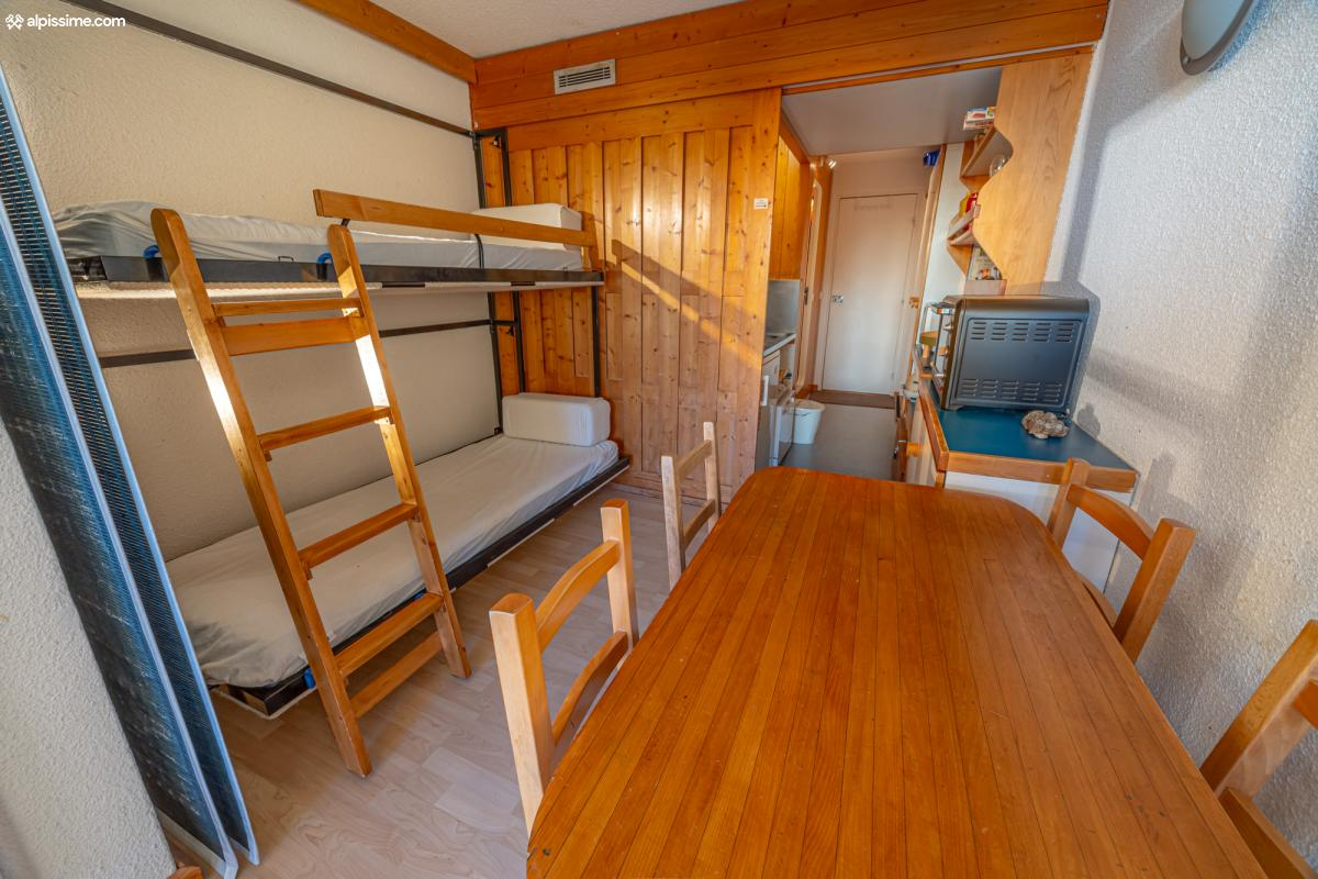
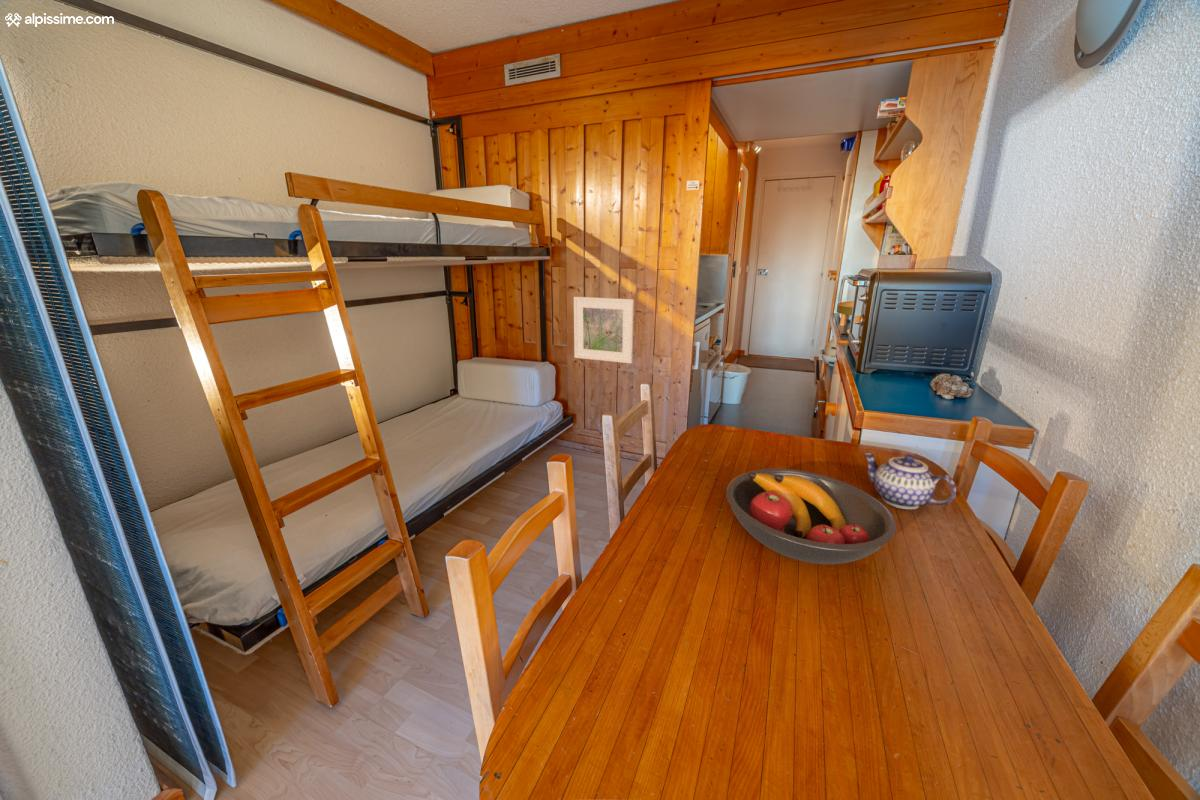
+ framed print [573,296,635,364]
+ fruit bowl [725,468,897,565]
+ teapot [862,452,957,510]
